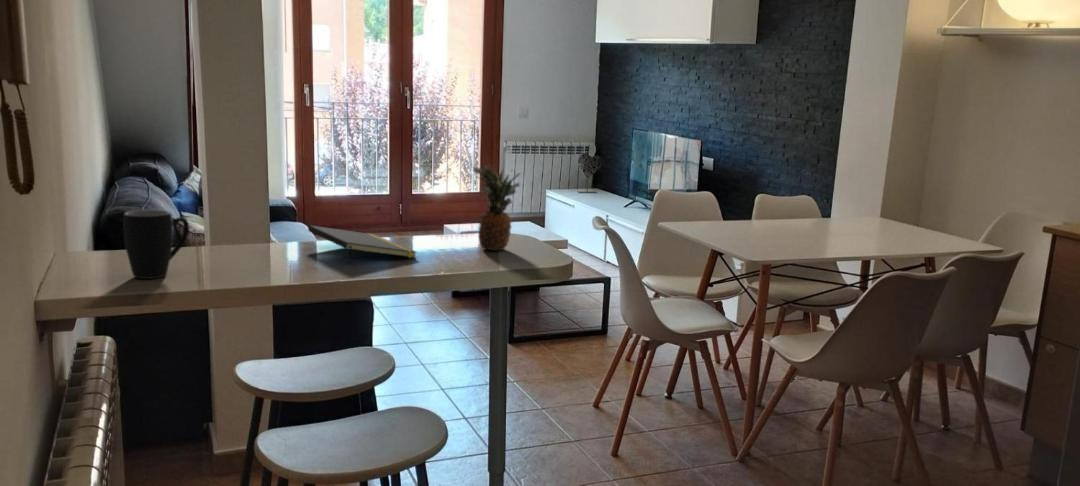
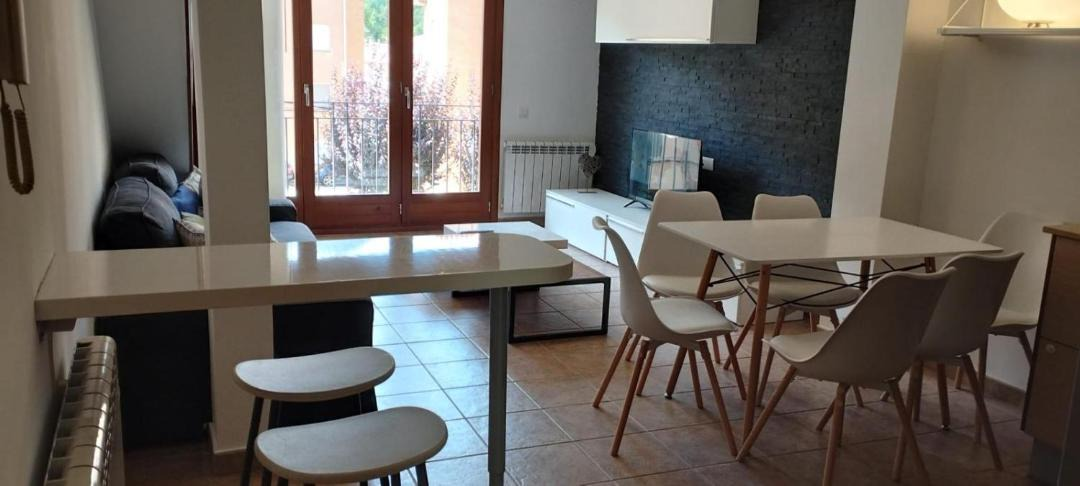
- fruit [471,163,522,252]
- notepad [307,224,418,266]
- mug [122,209,190,280]
